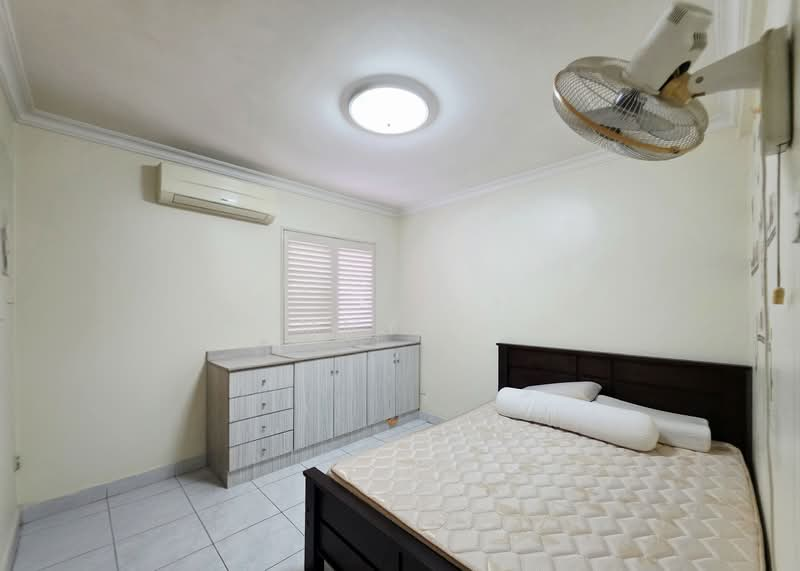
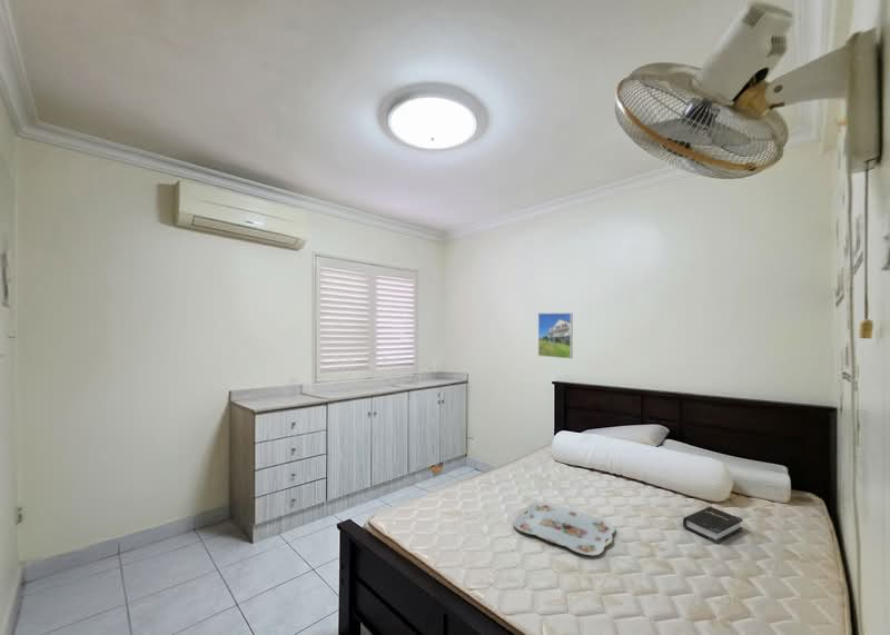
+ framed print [537,311,574,360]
+ hardback book [682,506,743,545]
+ serving tray [513,500,616,557]
